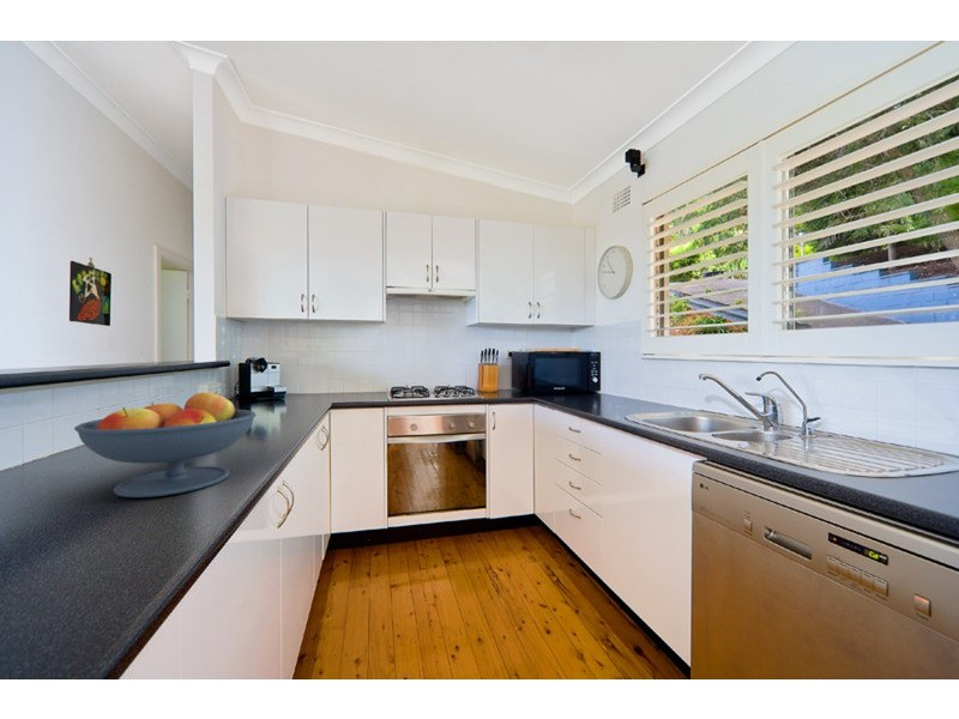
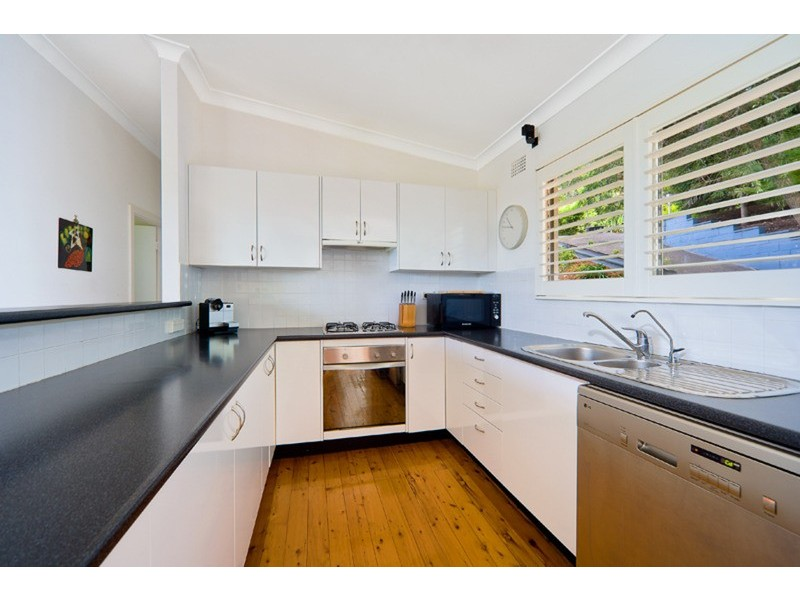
- fruit bowl [73,389,258,499]
